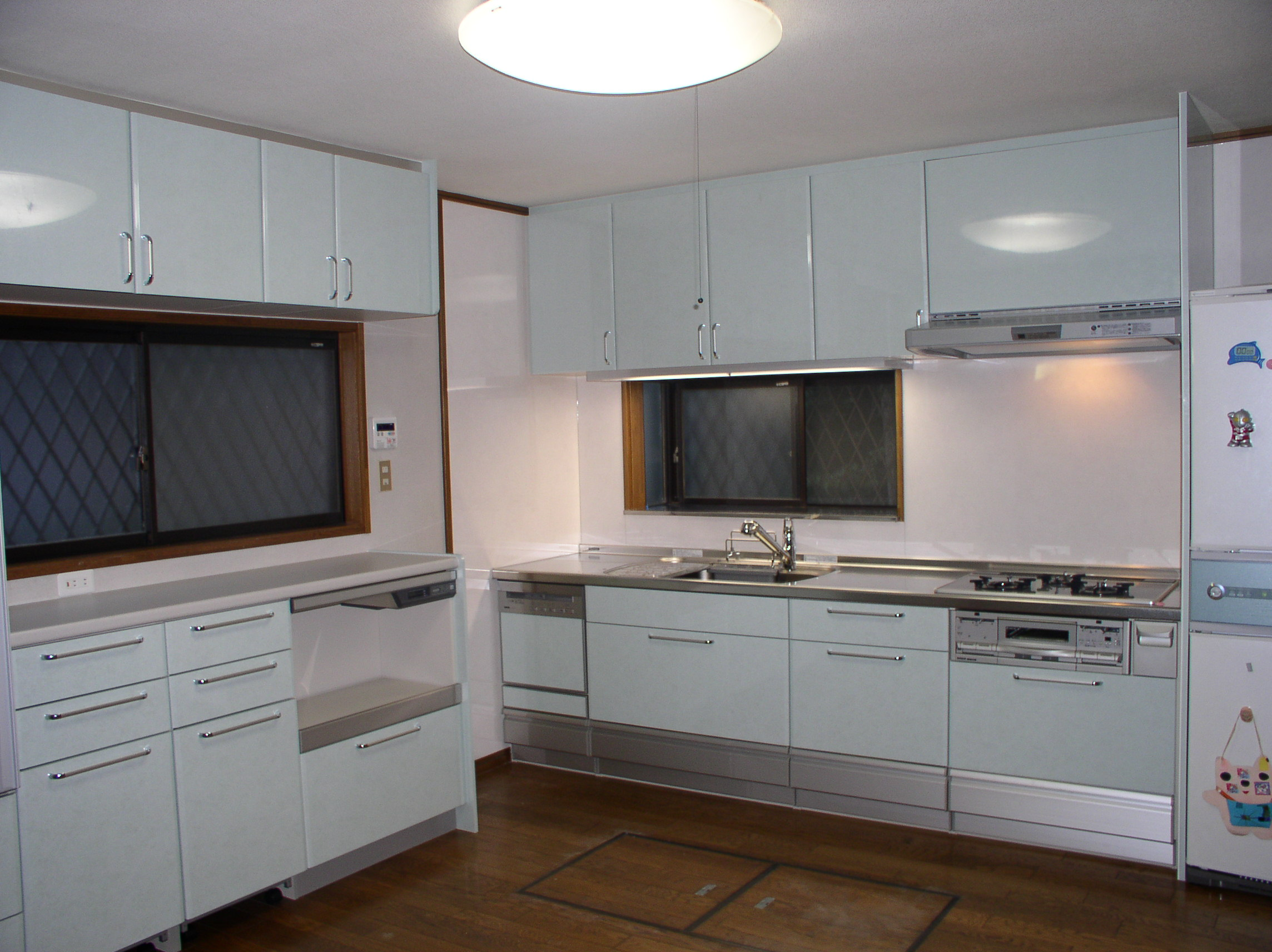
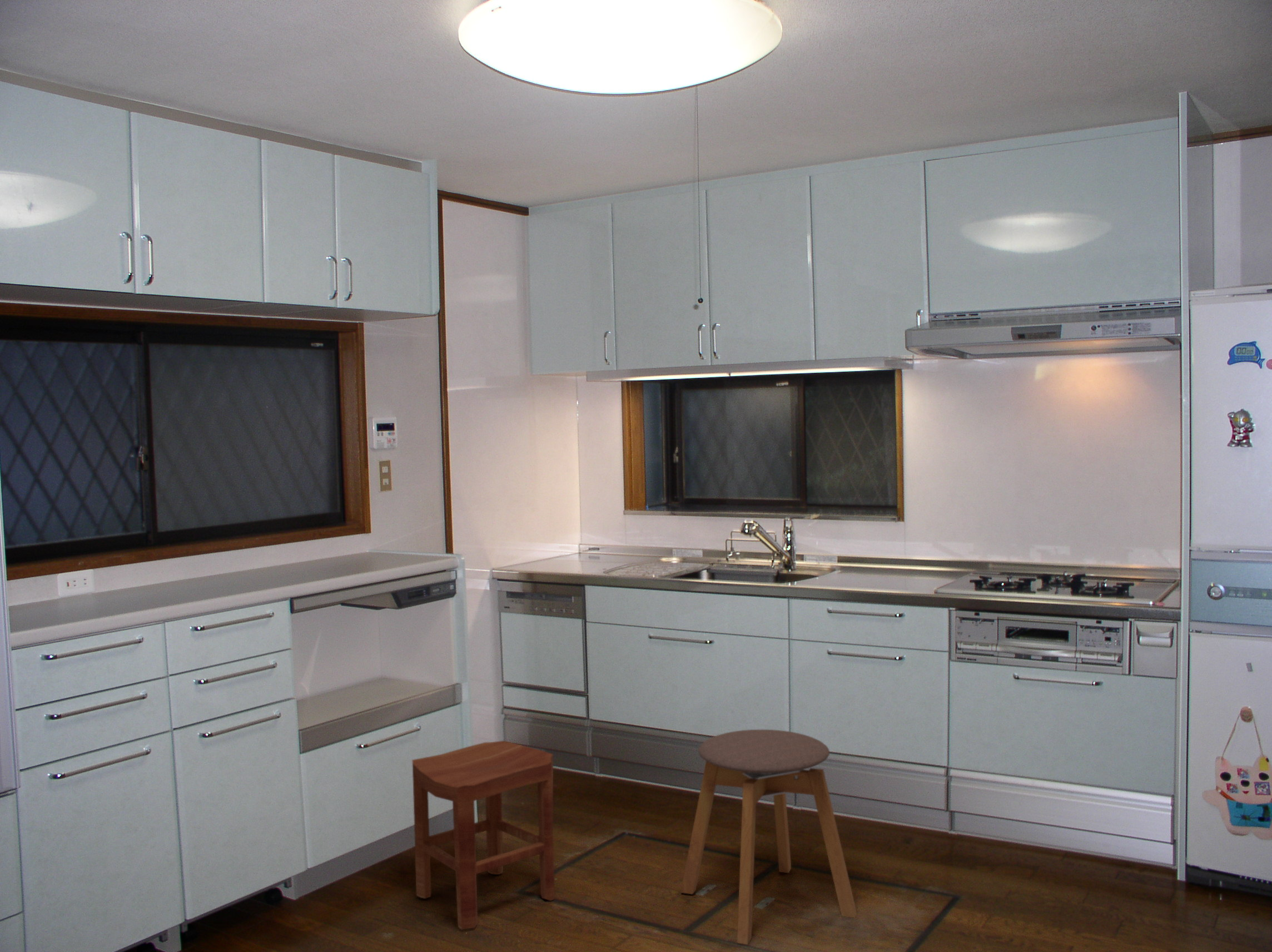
+ stool [411,740,555,930]
+ stool [680,729,857,945]
